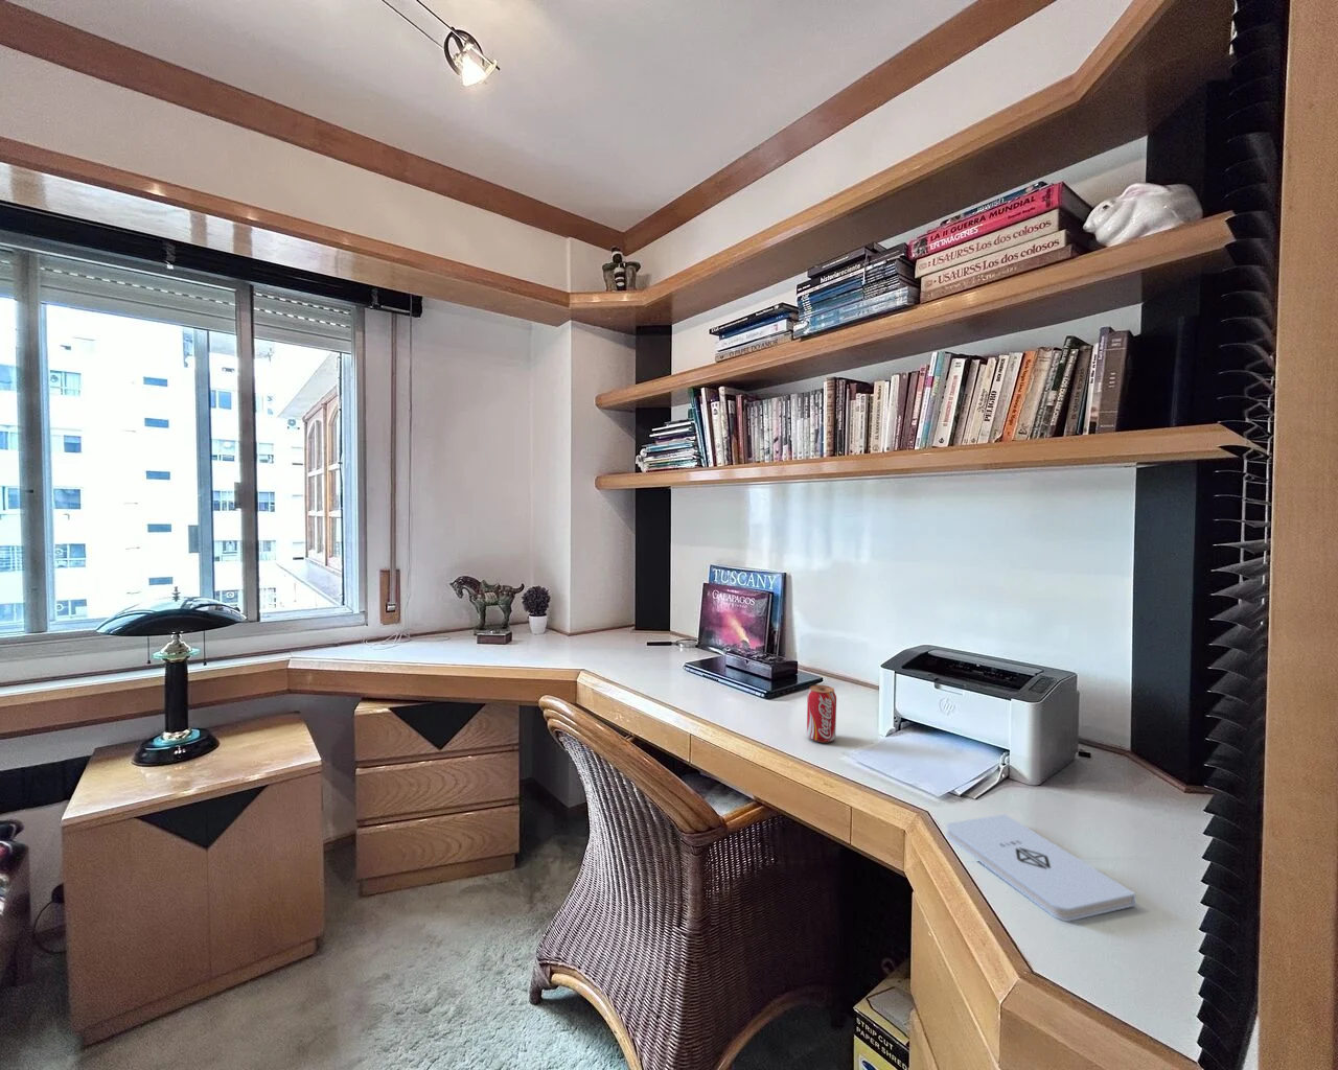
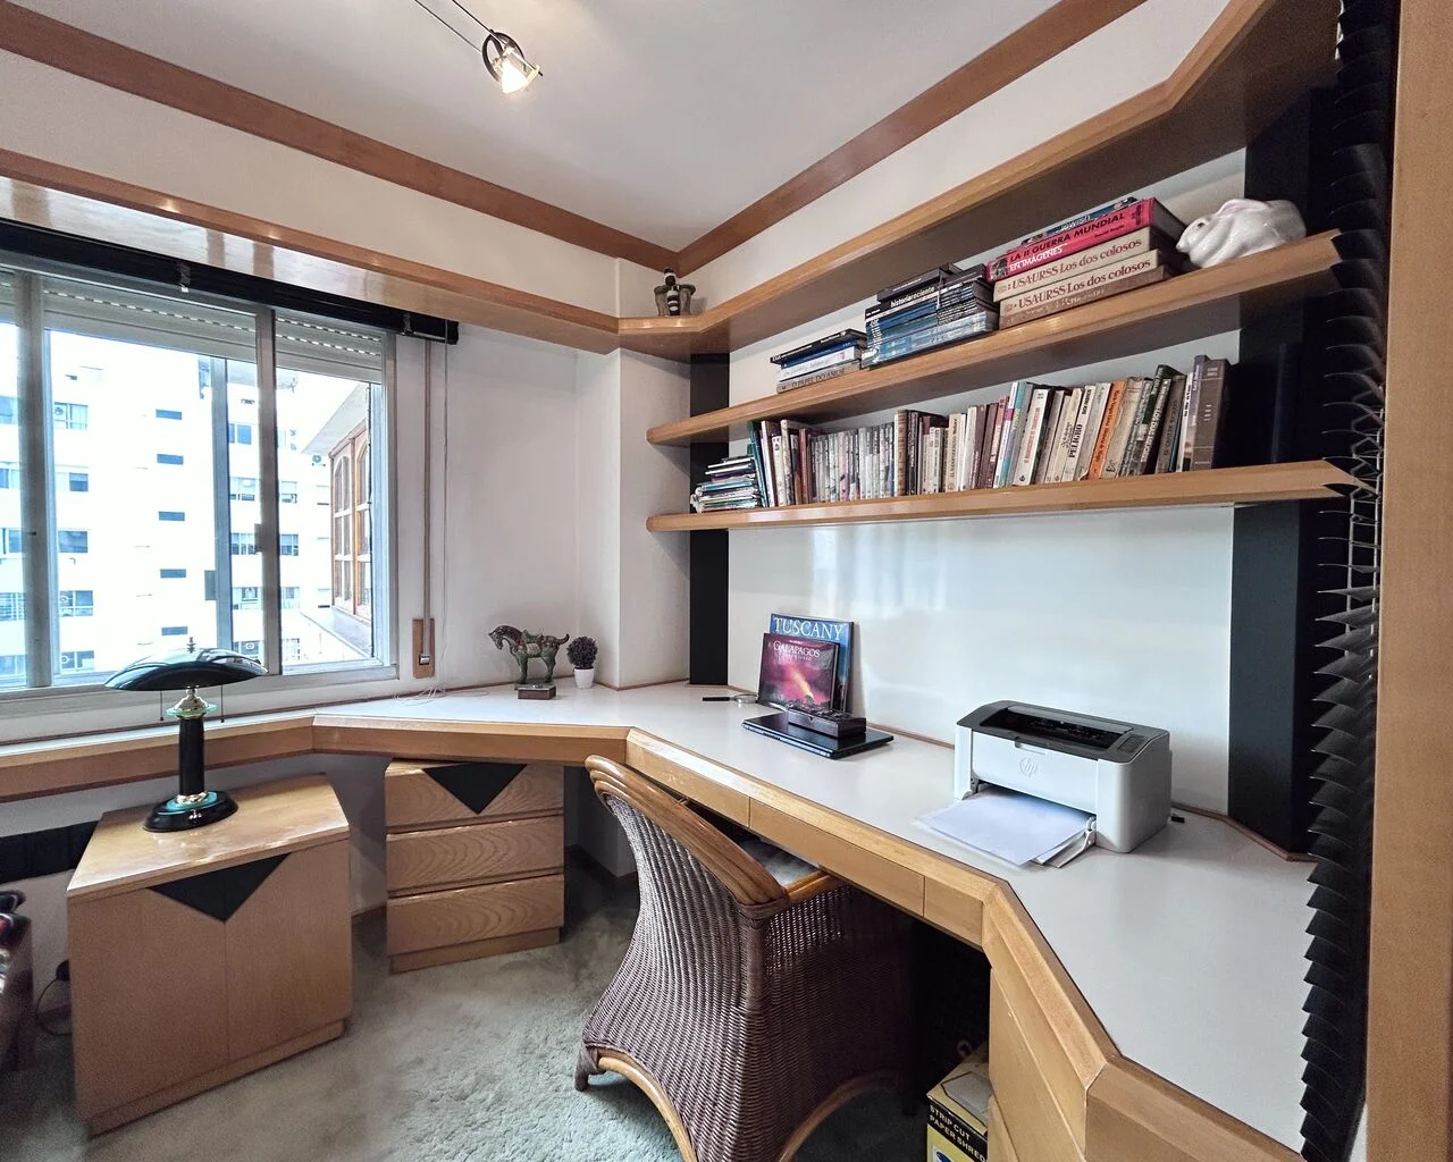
- notepad [945,813,1137,923]
- beverage can [806,685,838,744]
